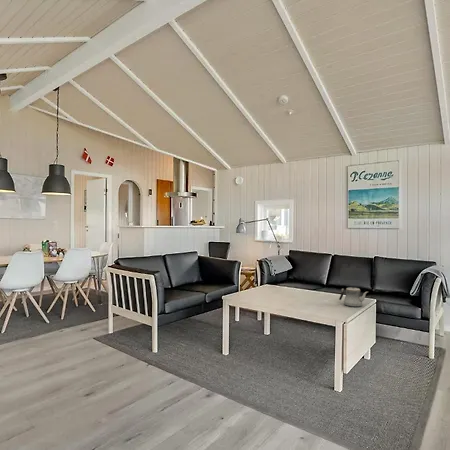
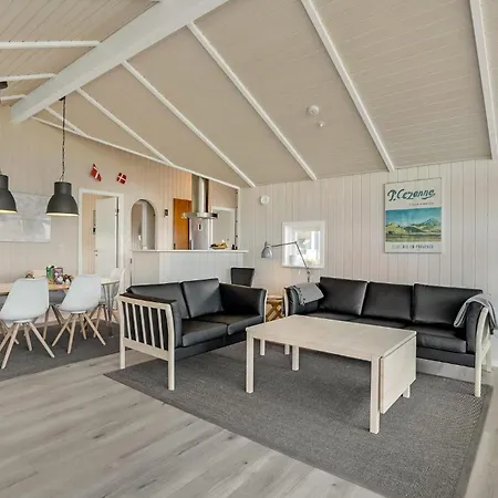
- teapot [338,286,368,308]
